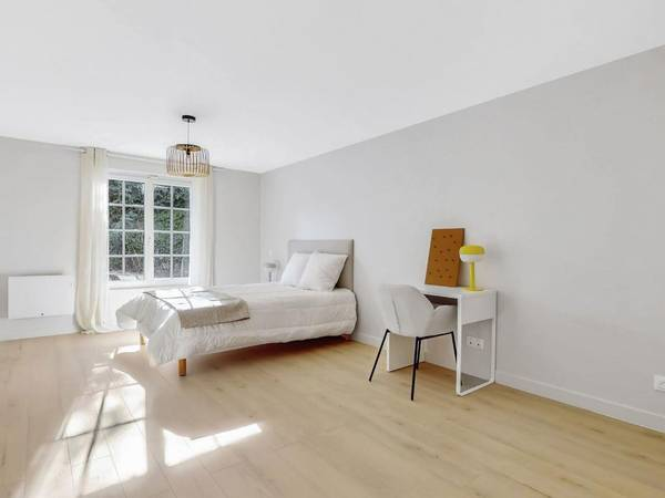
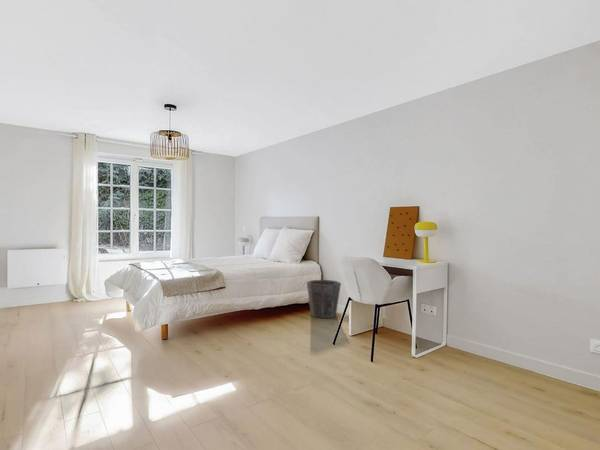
+ waste bin [306,279,342,319]
